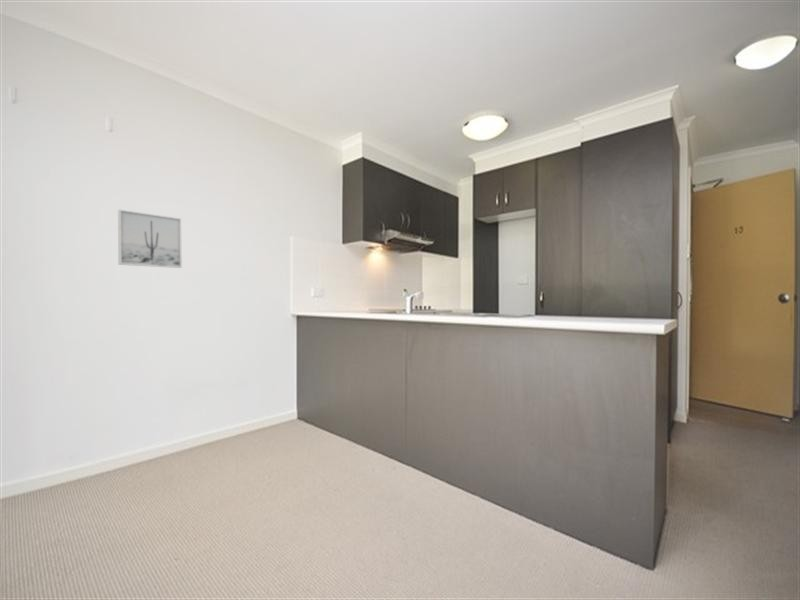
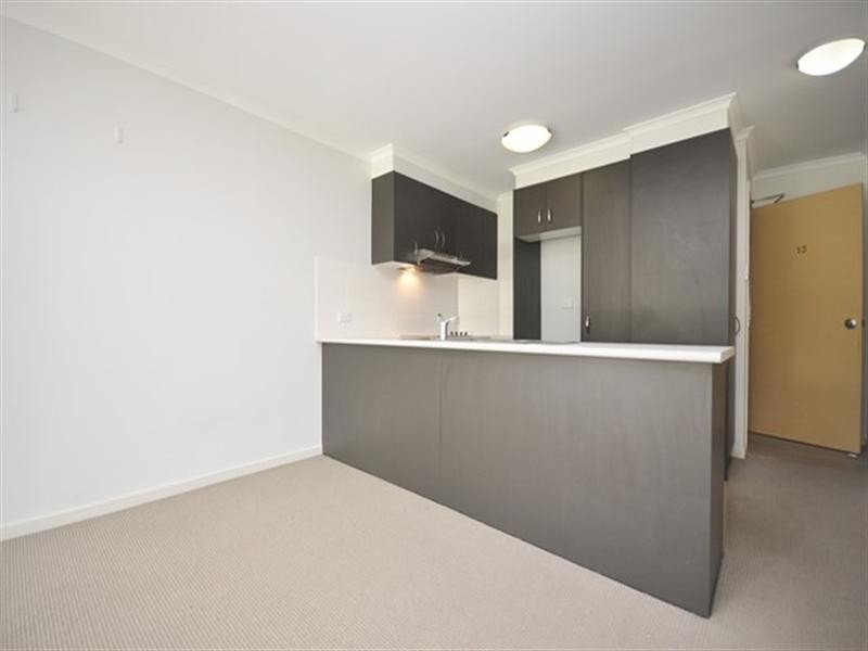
- wall art [117,208,183,269]
